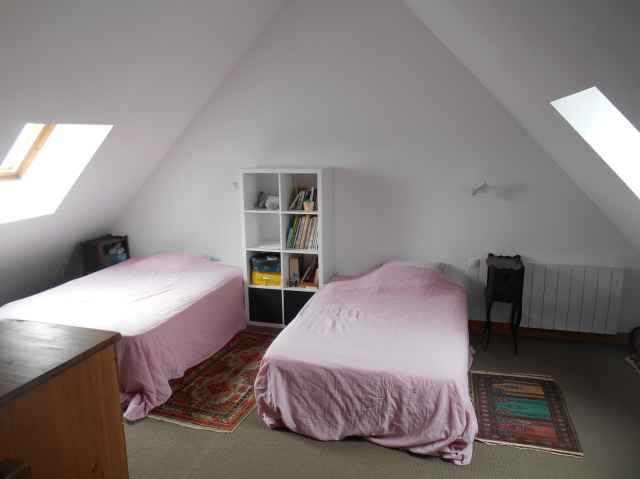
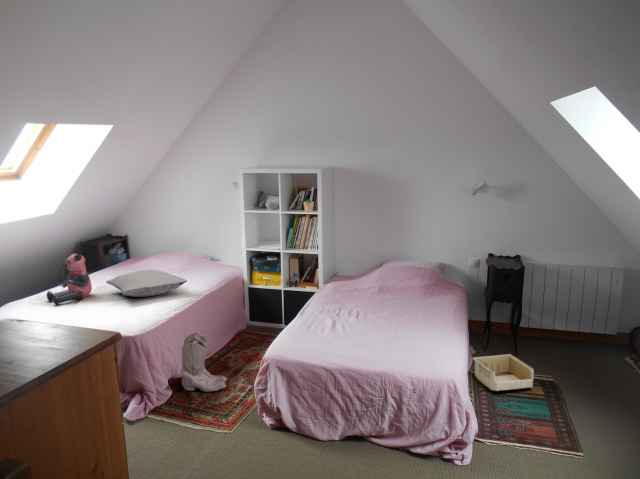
+ boots [181,331,228,392]
+ bear [46,251,93,306]
+ storage bin [472,353,535,392]
+ pillow [105,269,188,298]
